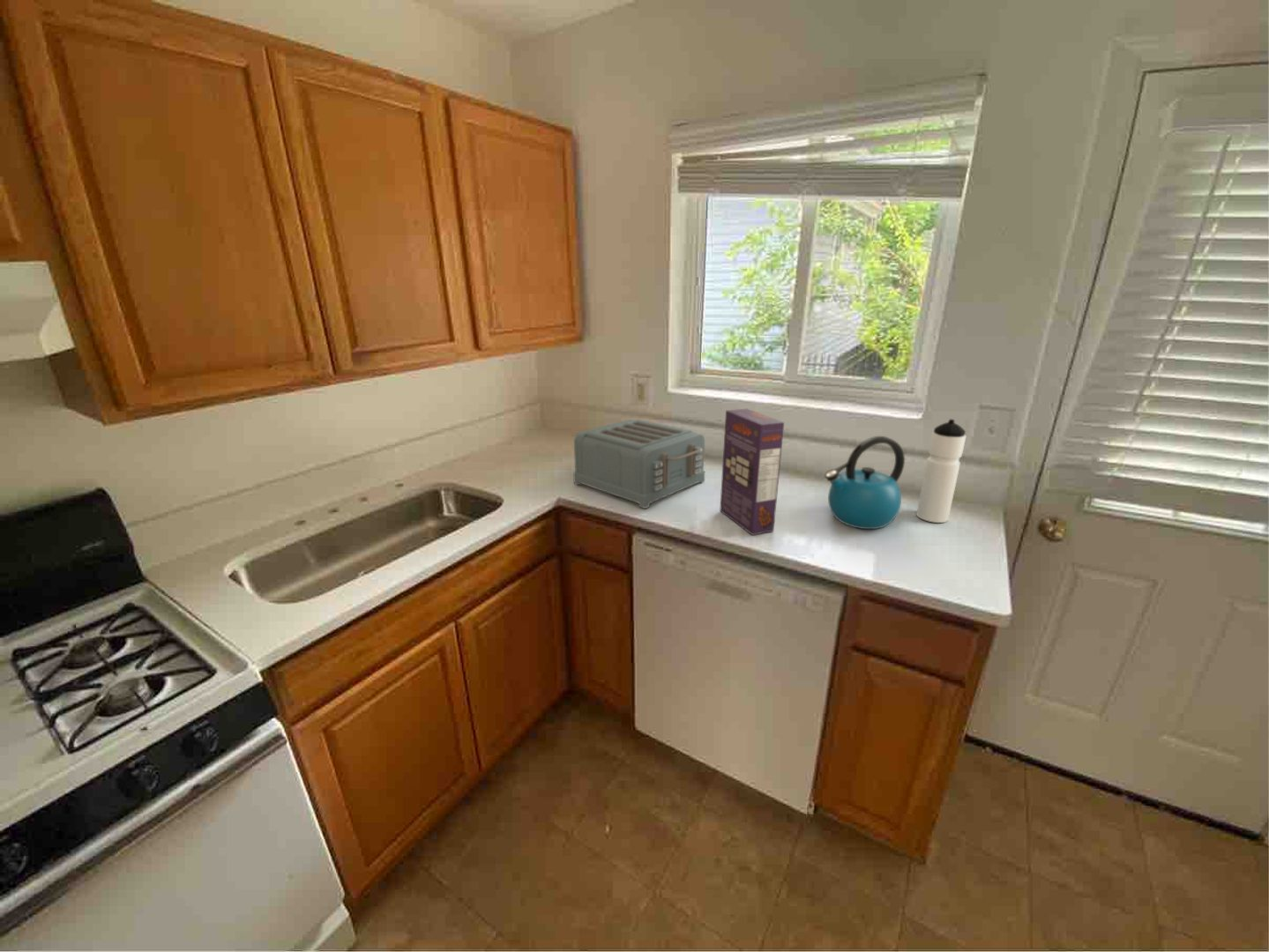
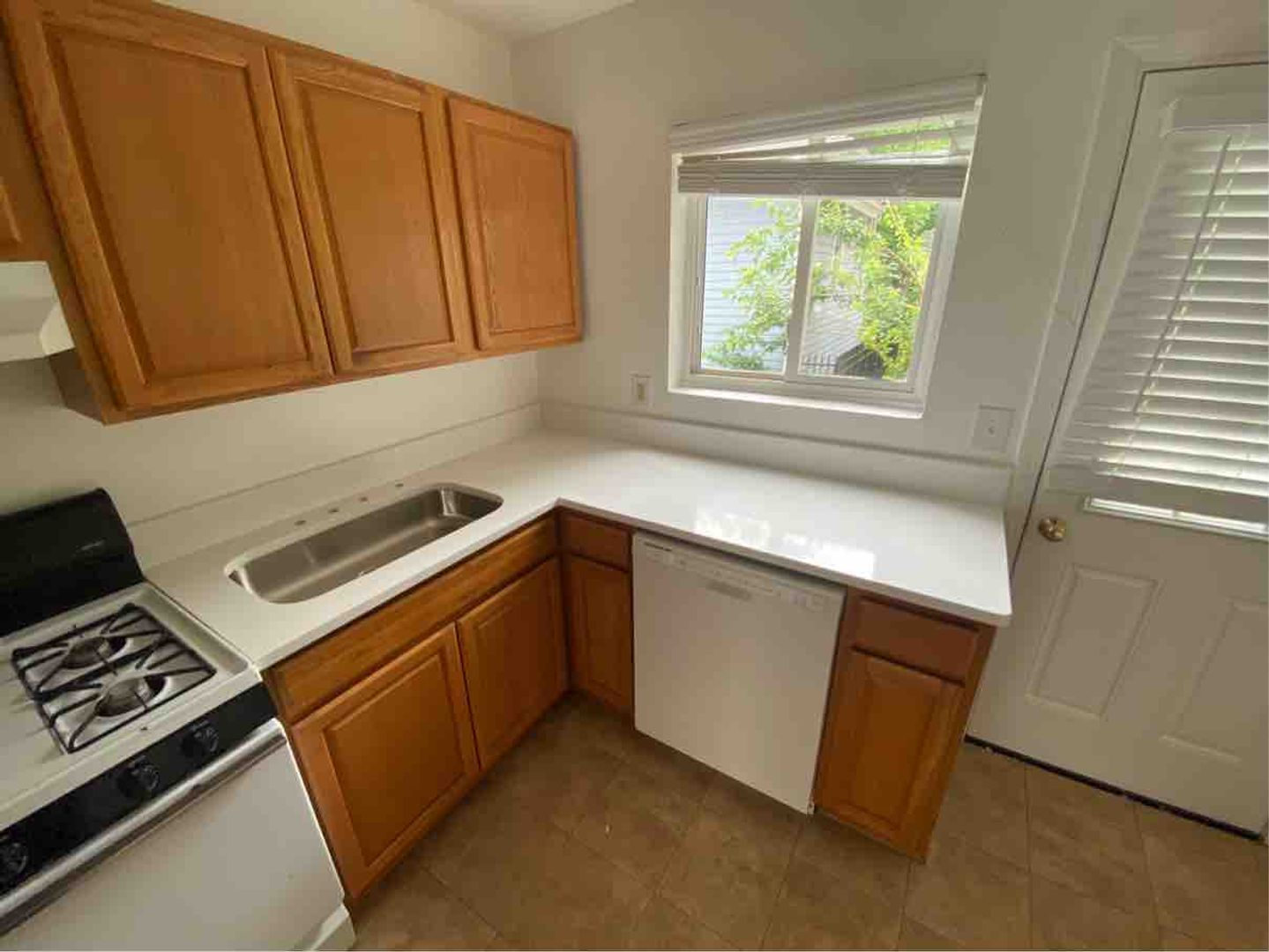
- kettle [825,435,906,530]
- water bottle [915,419,967,524]
- cereal box [719,408,785,536]
- toaster [572,419,705,509]
